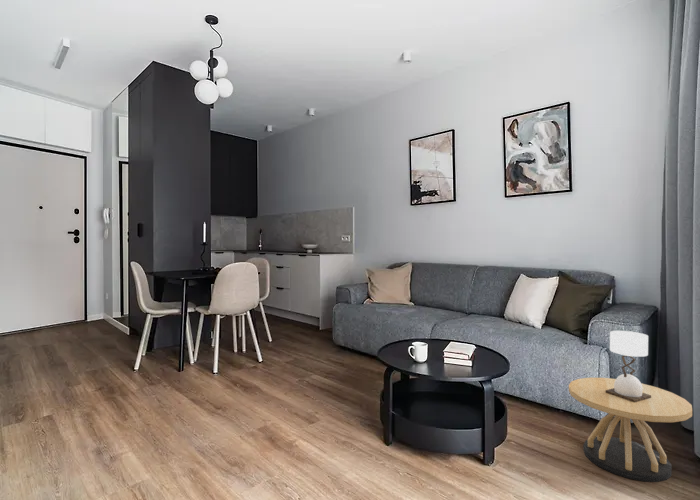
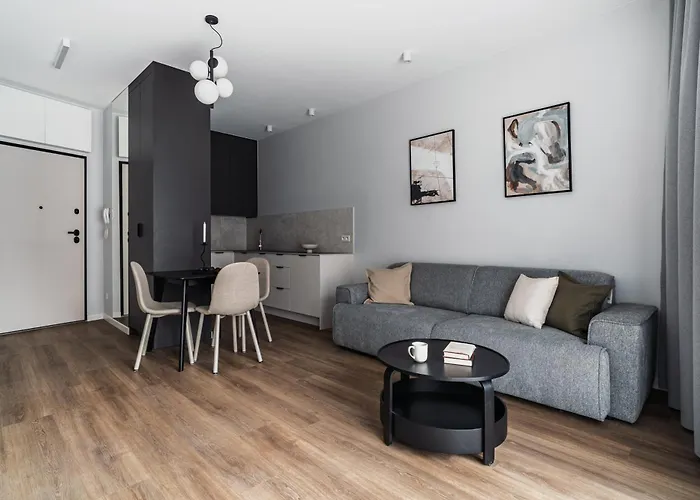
- side table [568,330,693,483]
